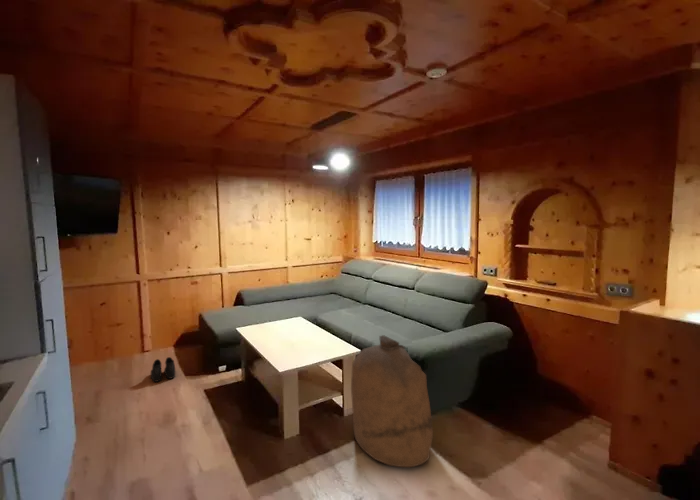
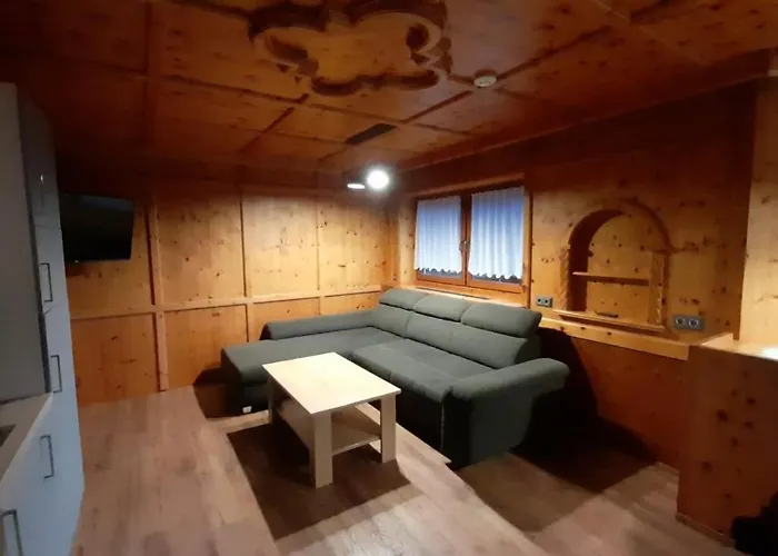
- bag [350,334,434,468]
- boots [150,356,176,383]
